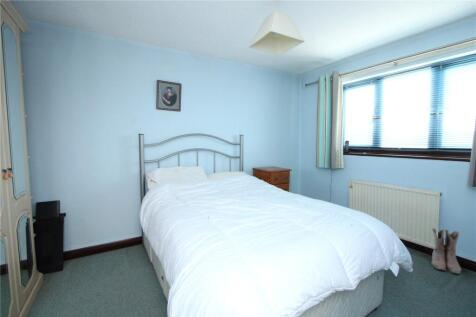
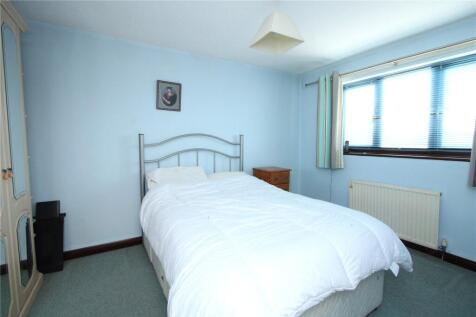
- boots [431,227,462,275]
